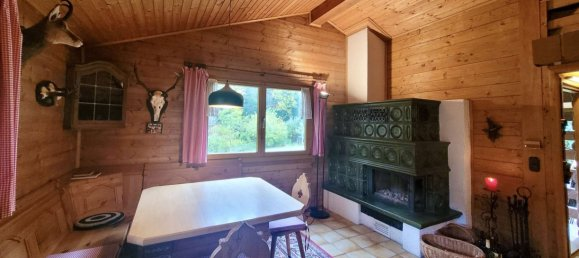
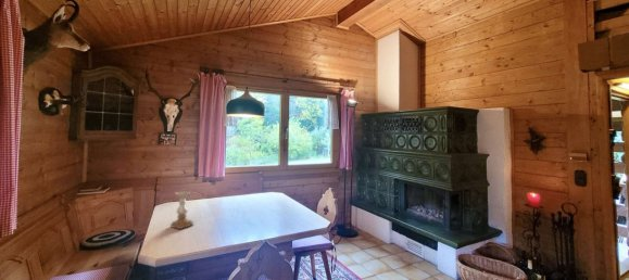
+ candle holder [169,190,194,230]
